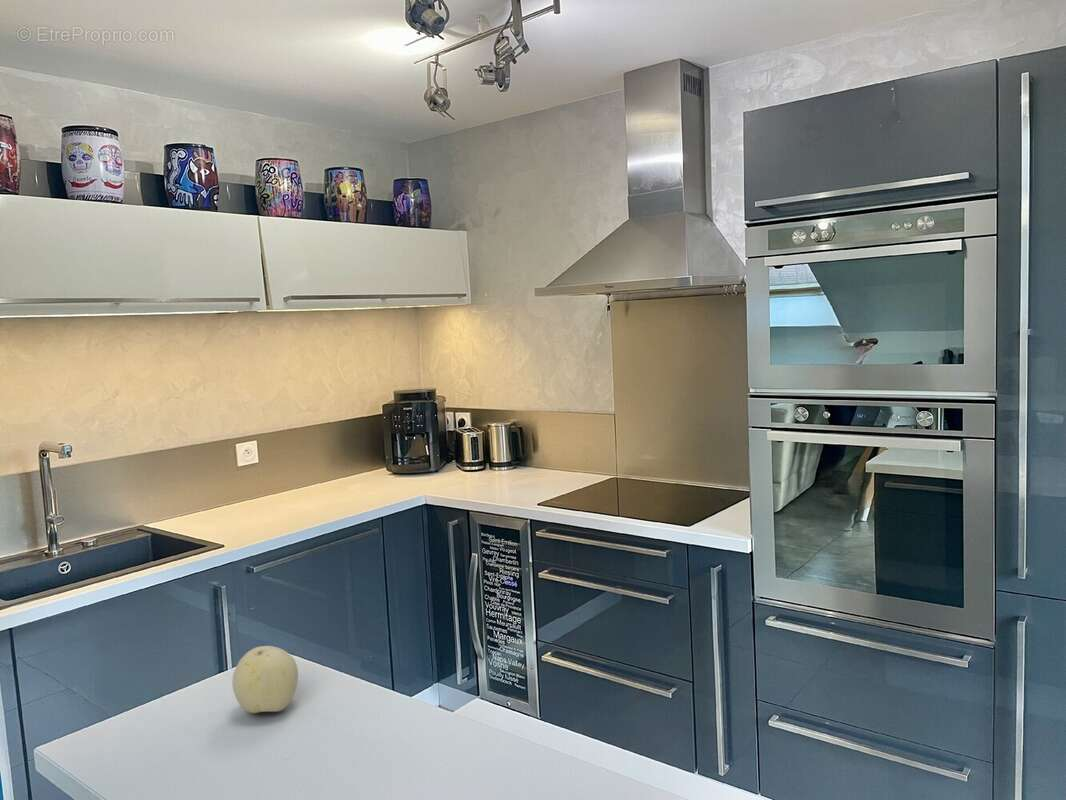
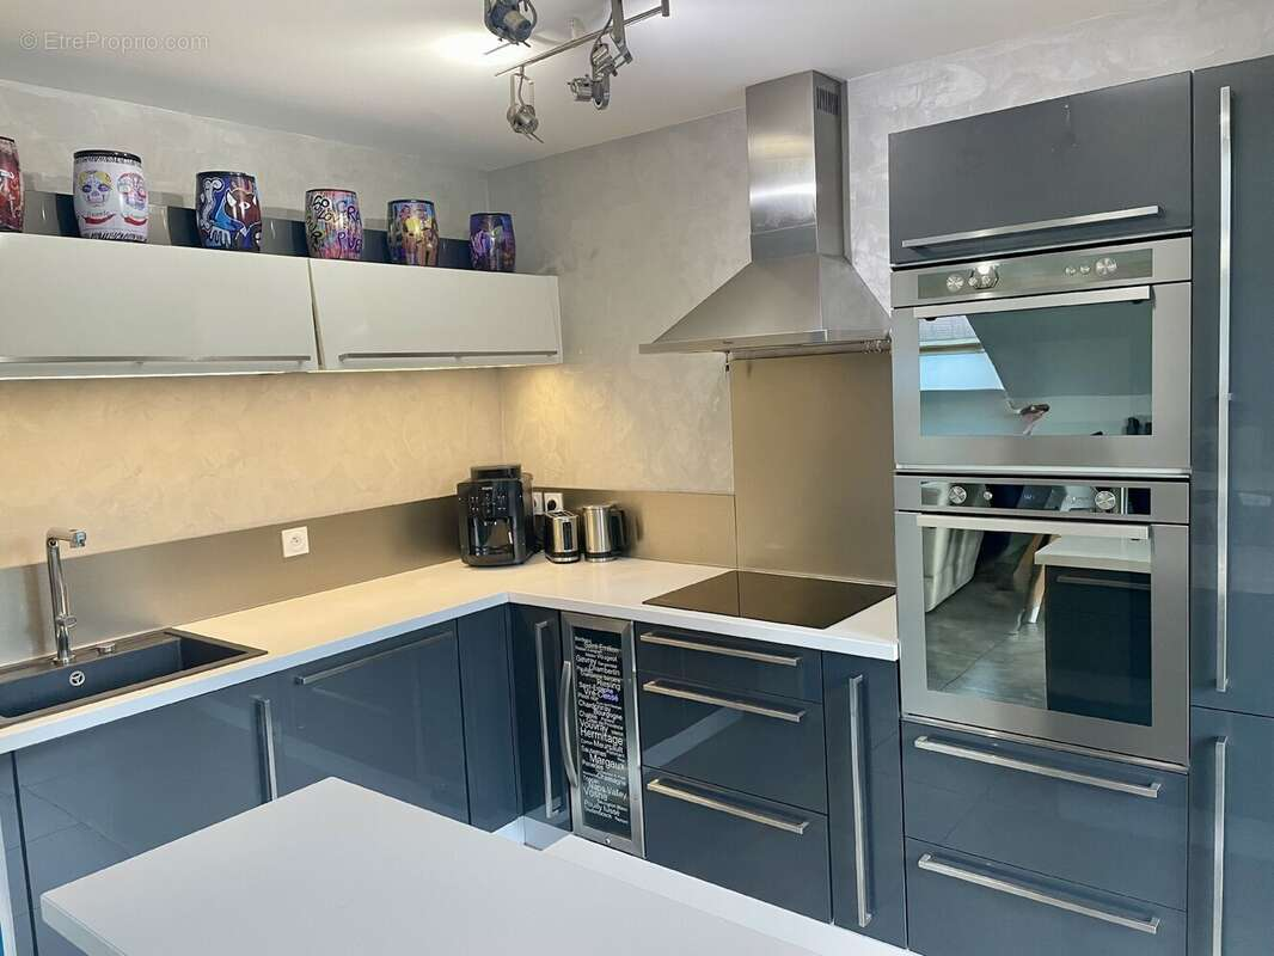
- fruit [231,645,299,714]
